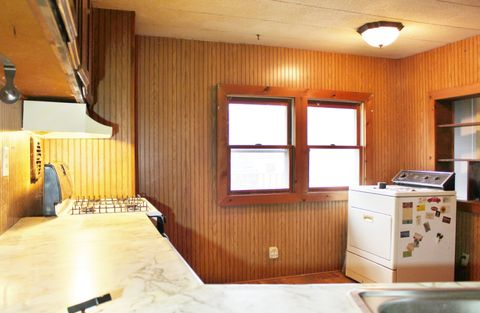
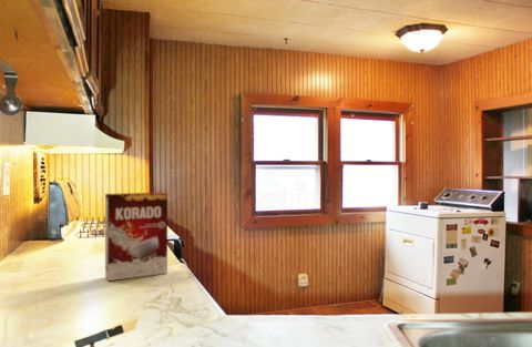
+ cereal box [104,192,168,282]
